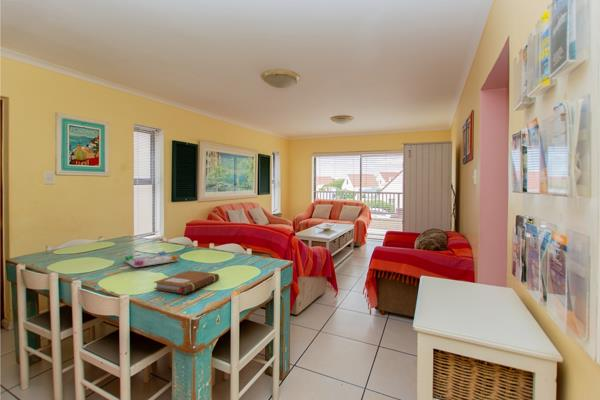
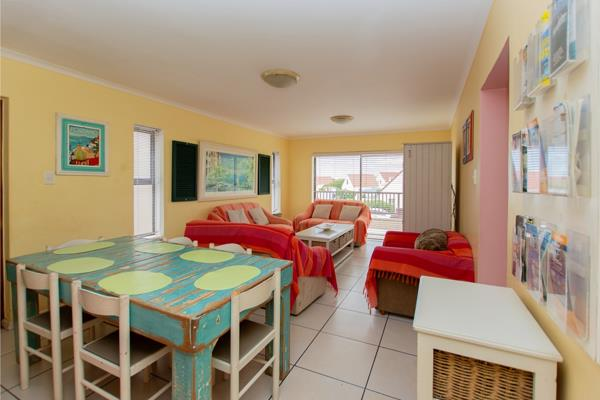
- notebook [153,269,220,295]
- board game [123,250,180,268]
